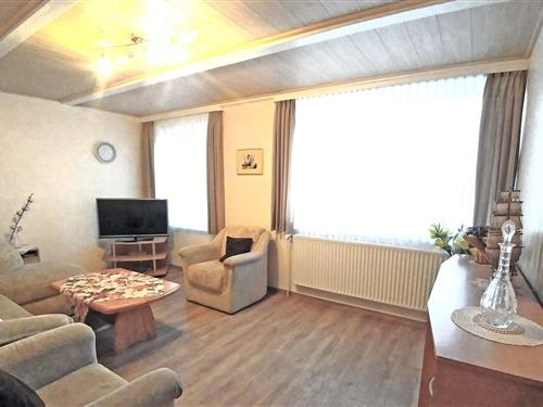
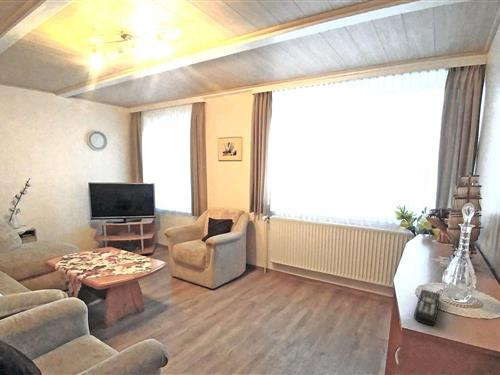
+ remote control [413,289,441,326]
